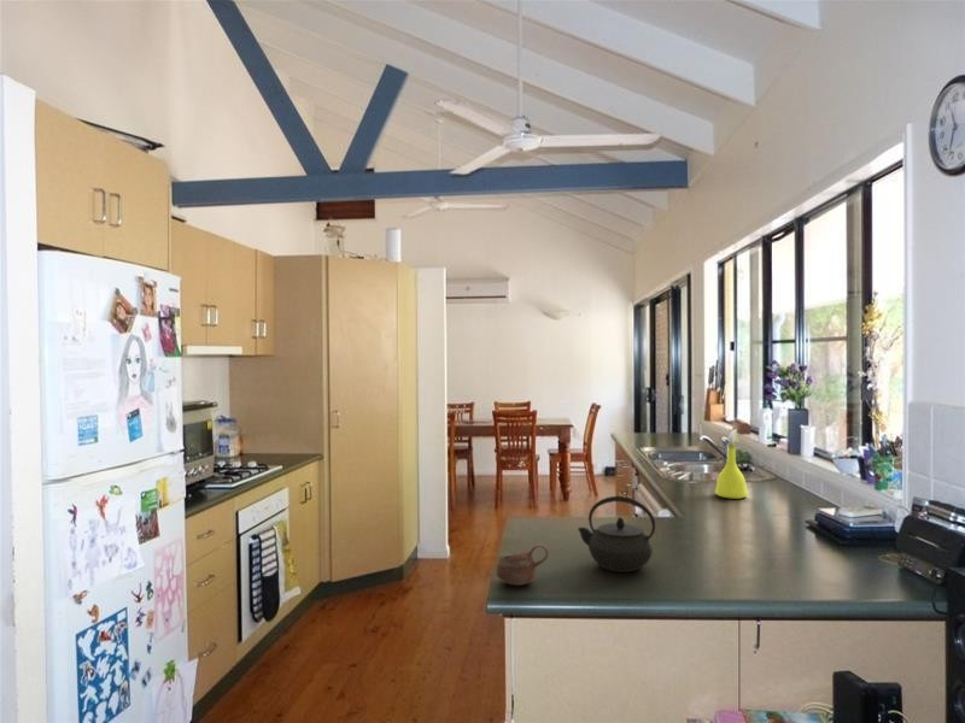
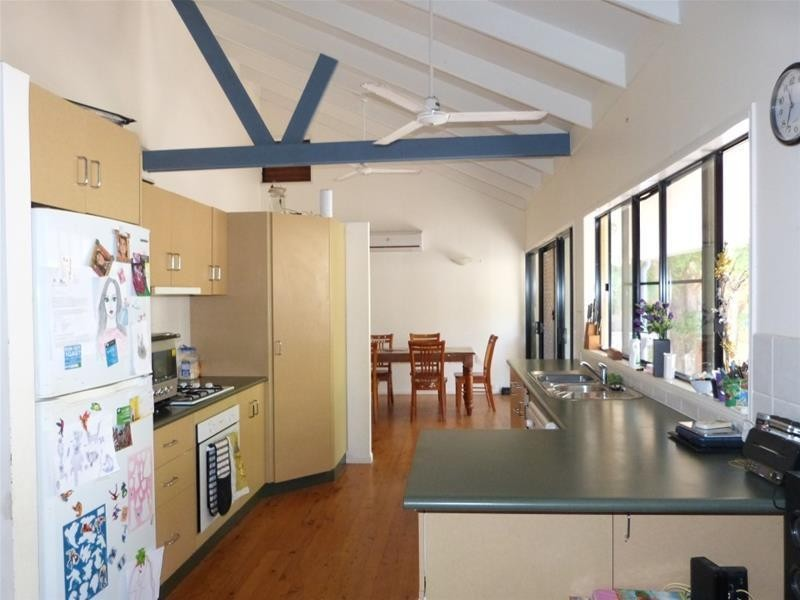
- kettle [577,495,656,574]
- cup [496,542,550,587]
- spray bottle [714,428,749,500]
